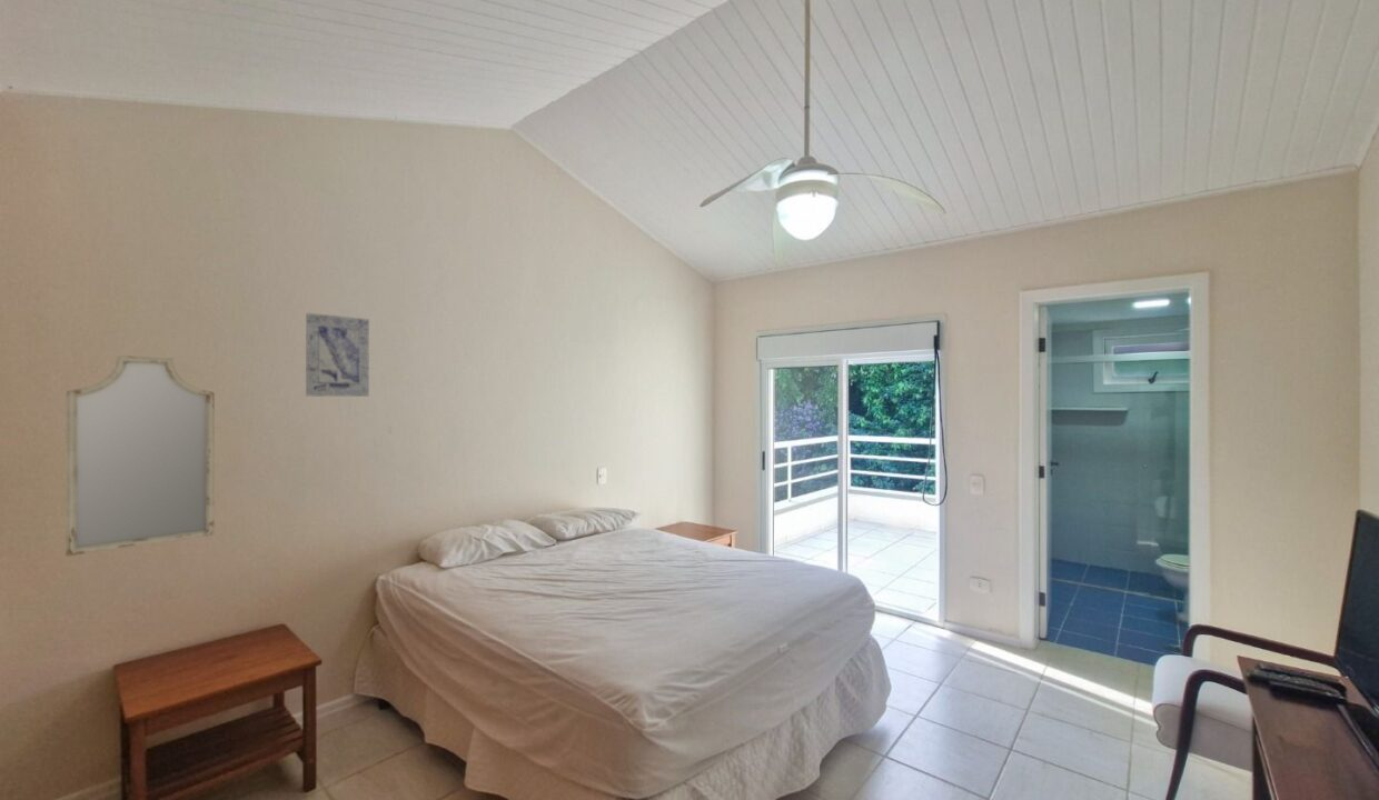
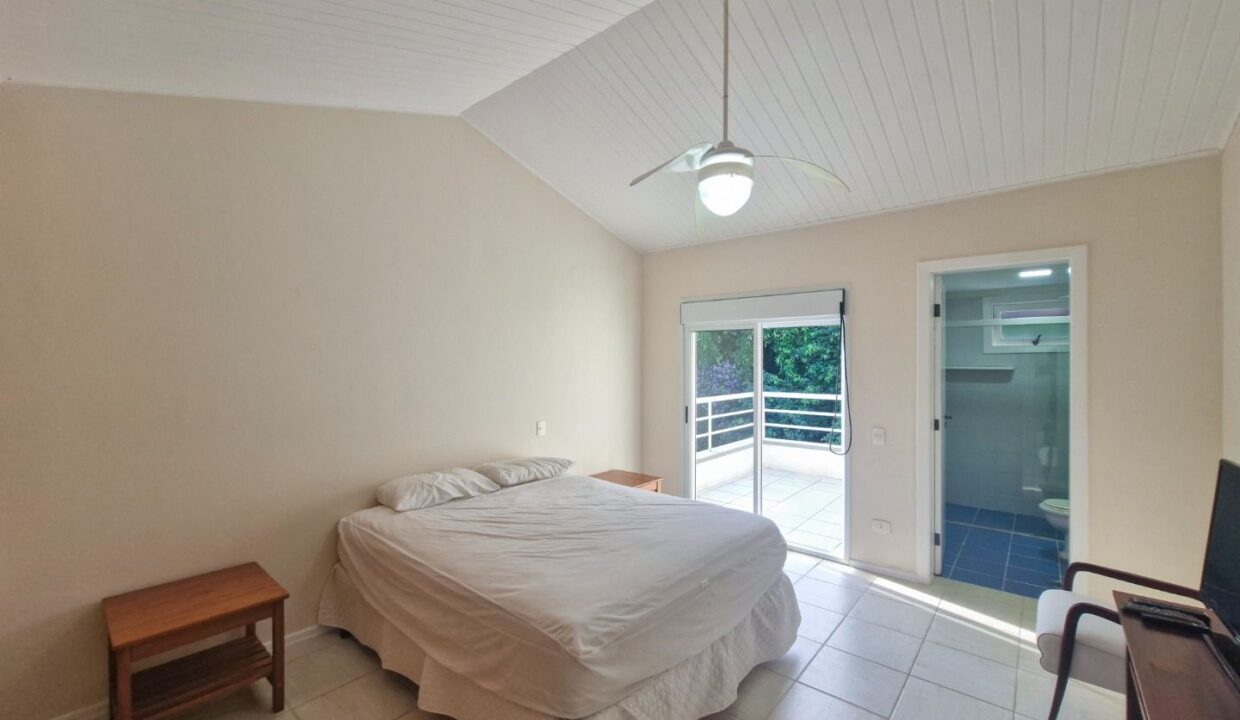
- home mirror [65,354,216,557]
- wall art [305,312,370,398]
